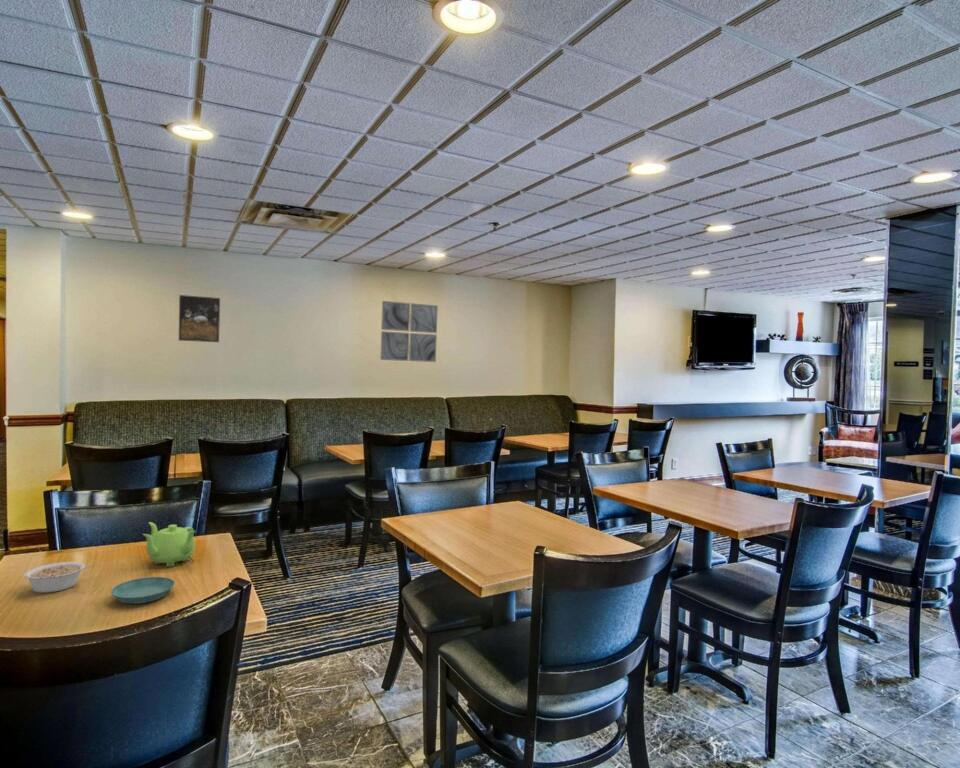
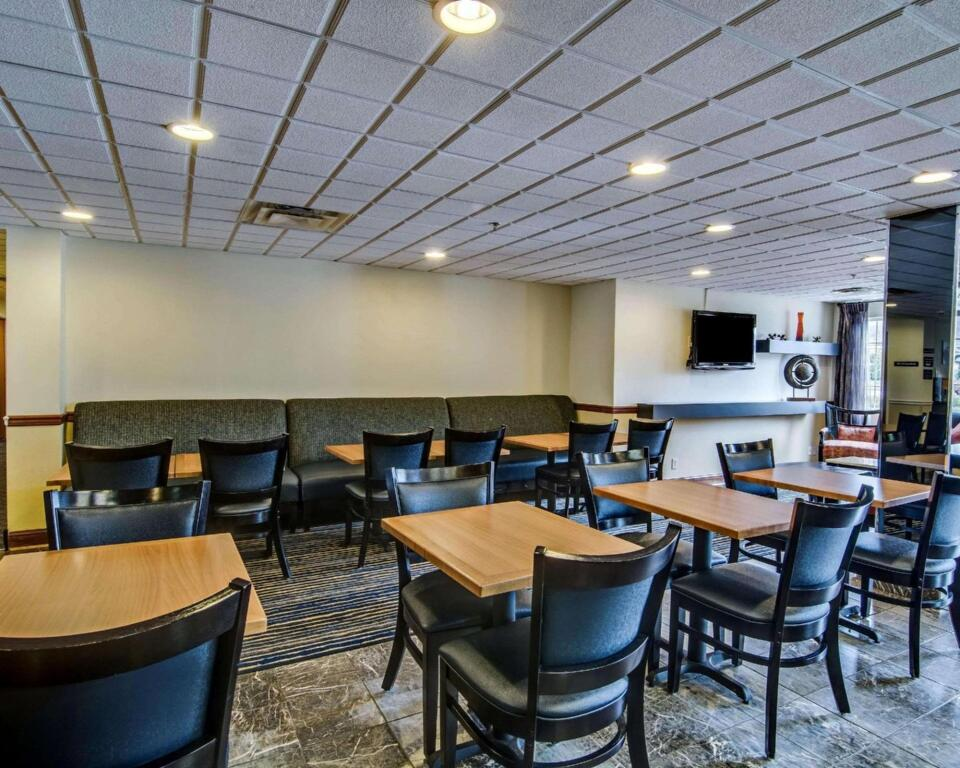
- legume [22,561,92,594]
- teapot [142,521,196,568]
- wall art [379,300,439,363]
- saucer [110,576,176,605]
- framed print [178,294,221,343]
